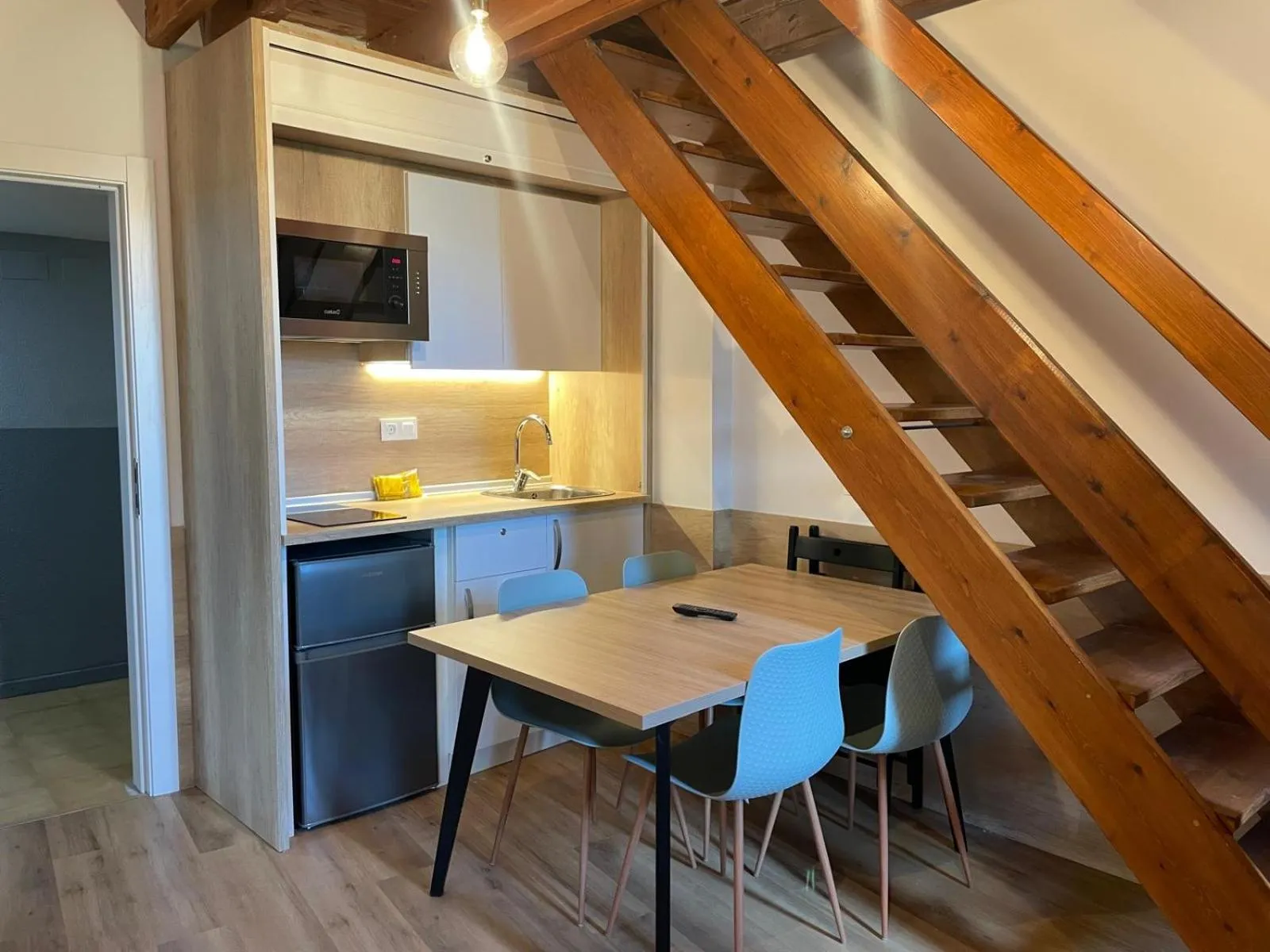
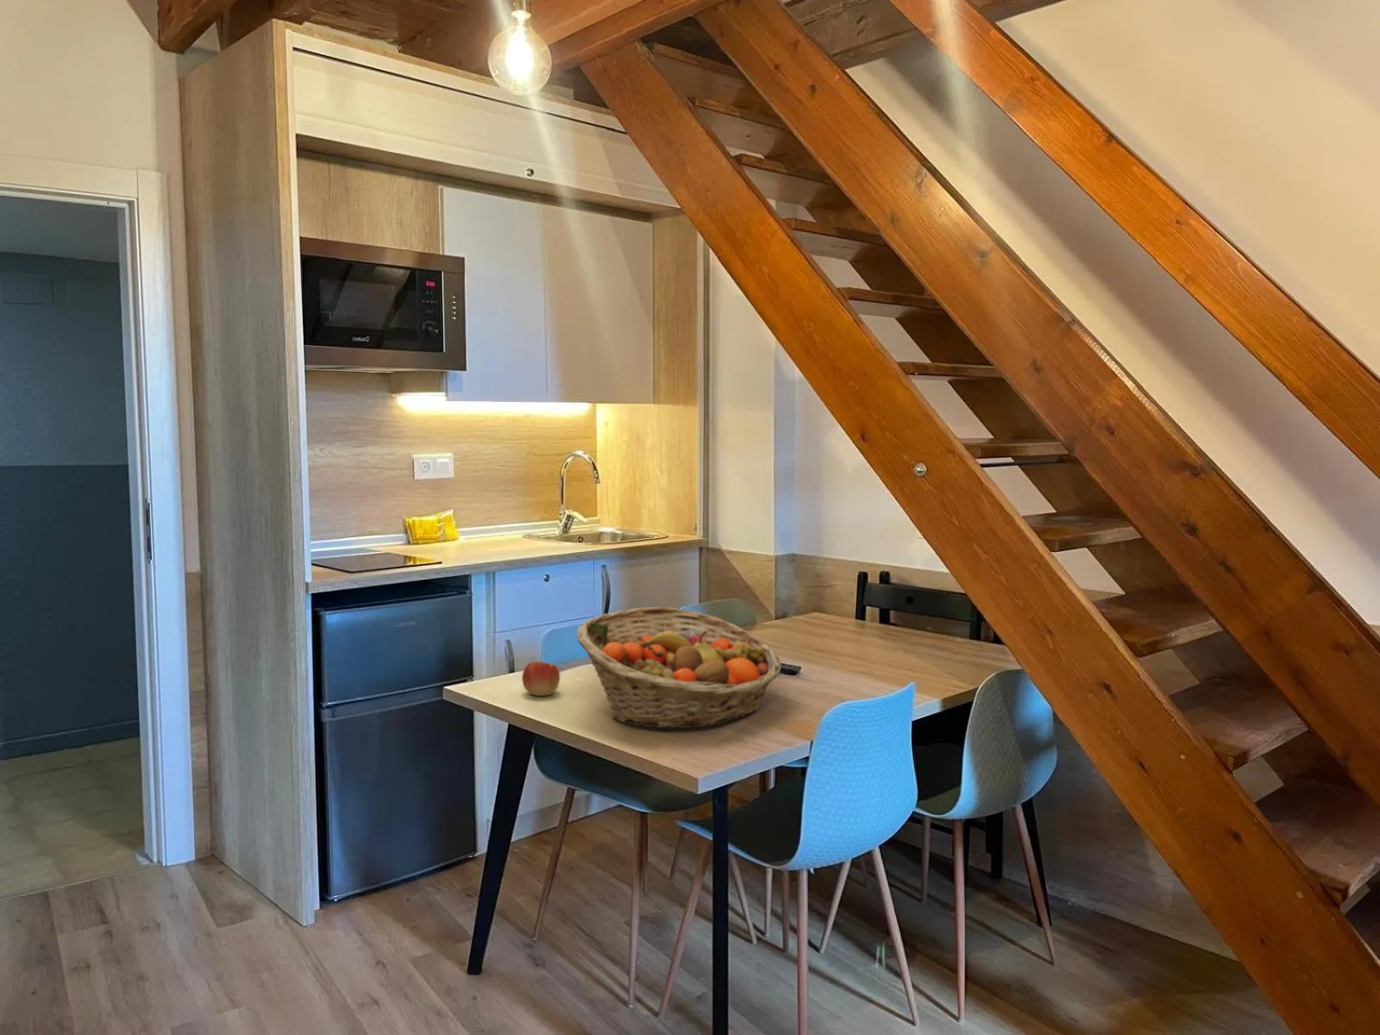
+ apple [520,661,561,697]
+ fruit basket [575,607,782,728]
